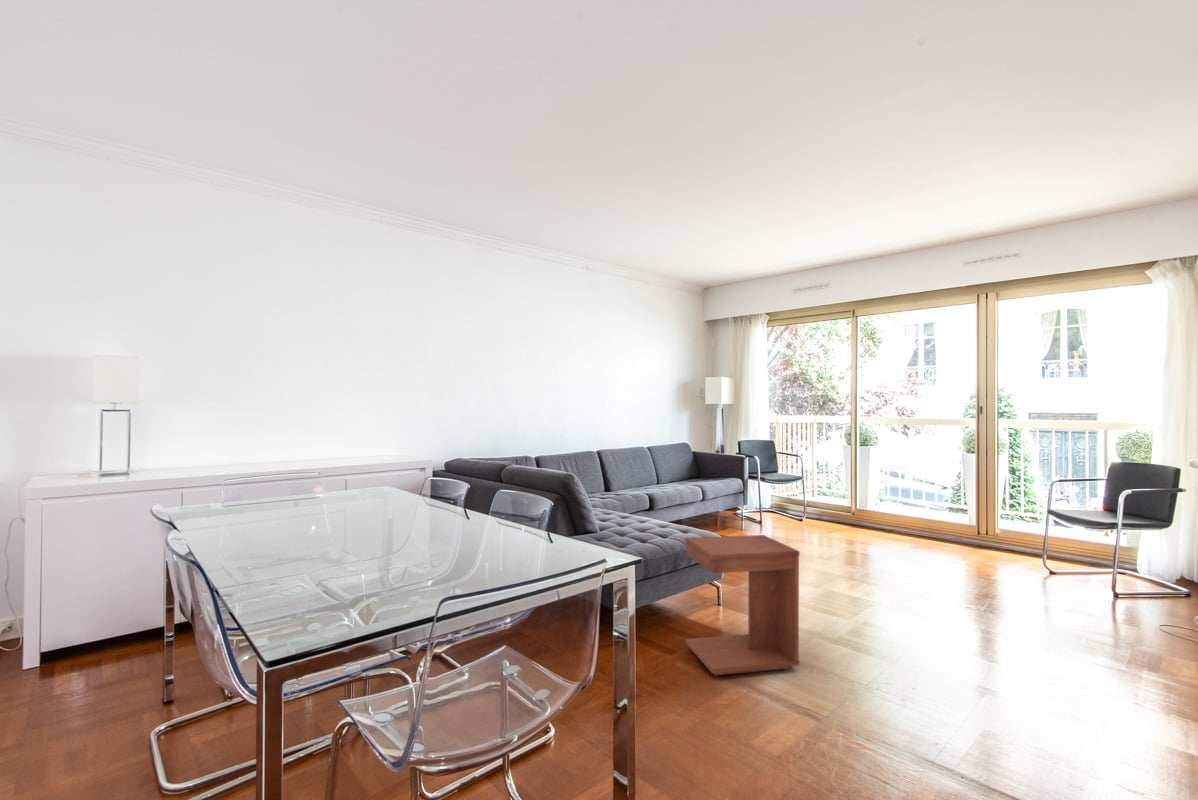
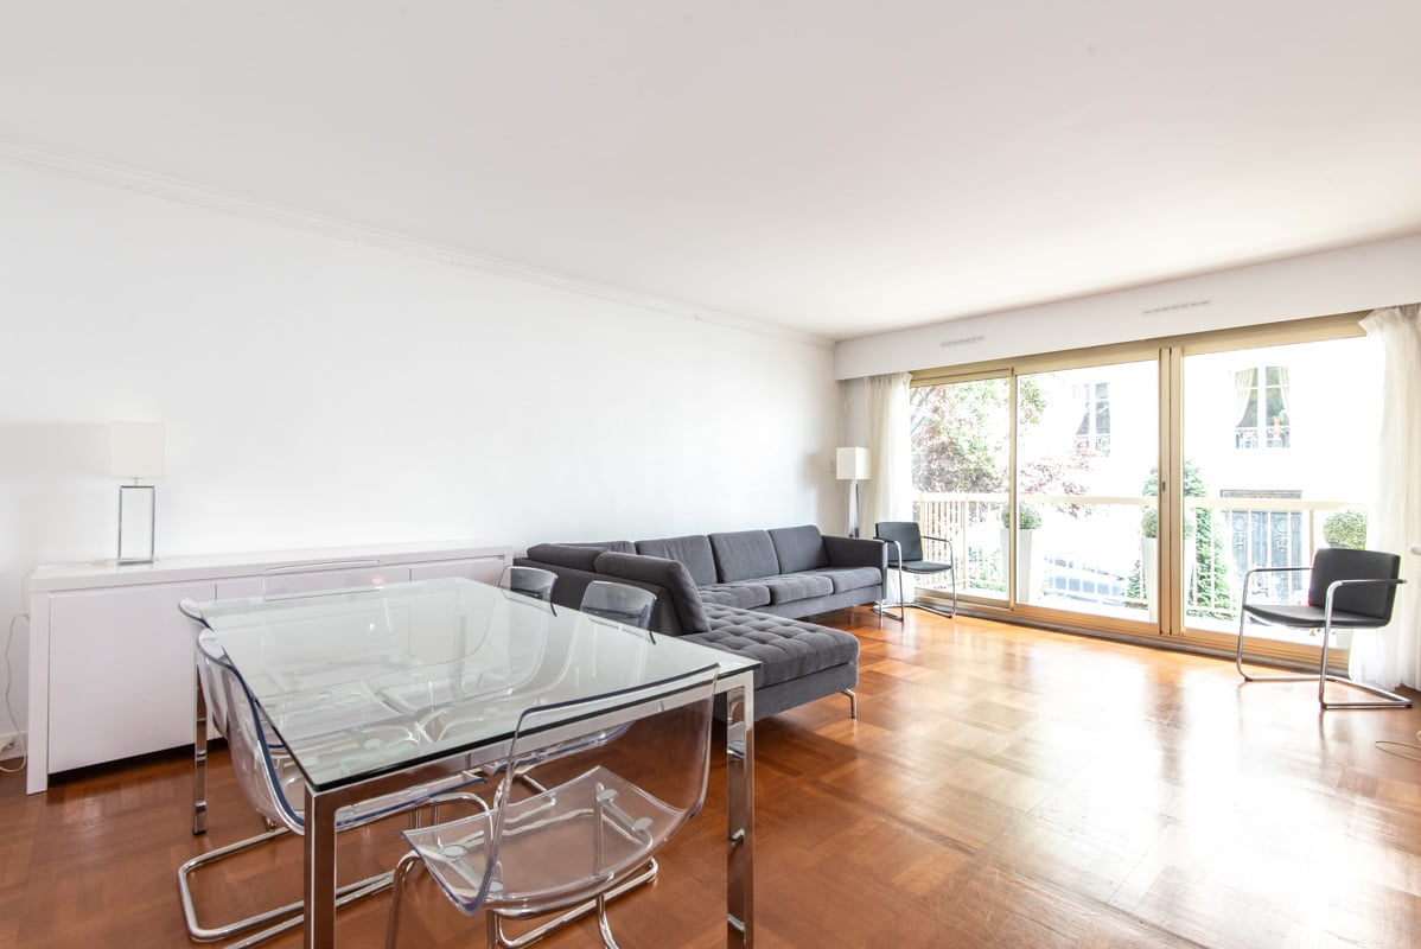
- side table [685,534,800,676]
